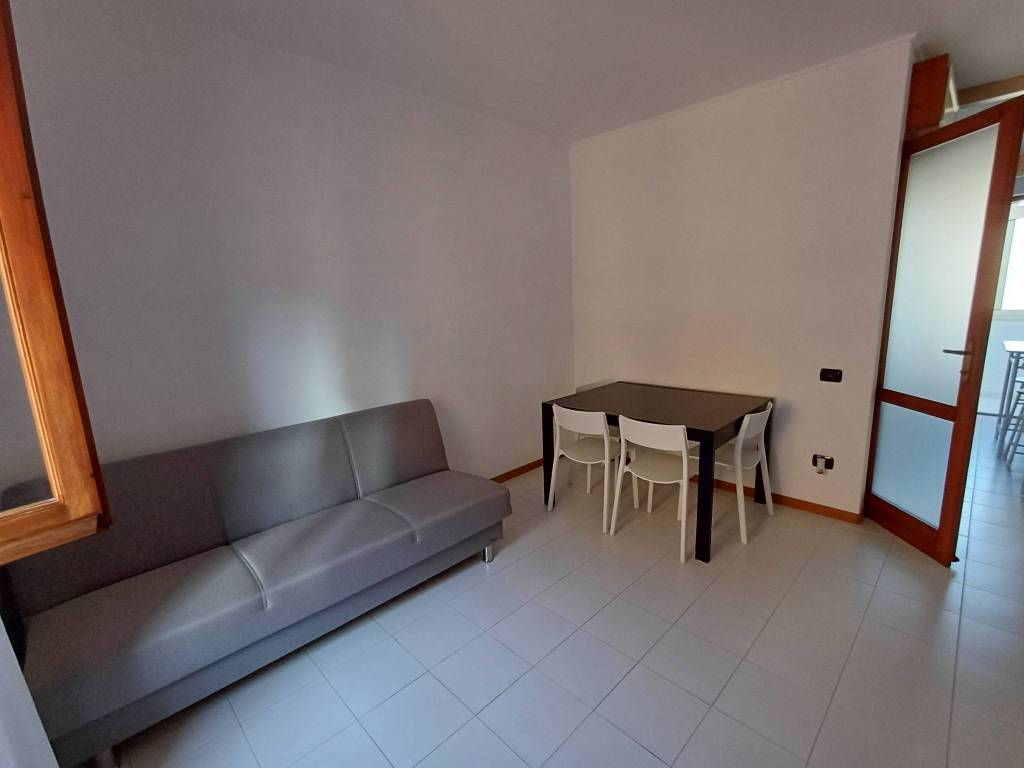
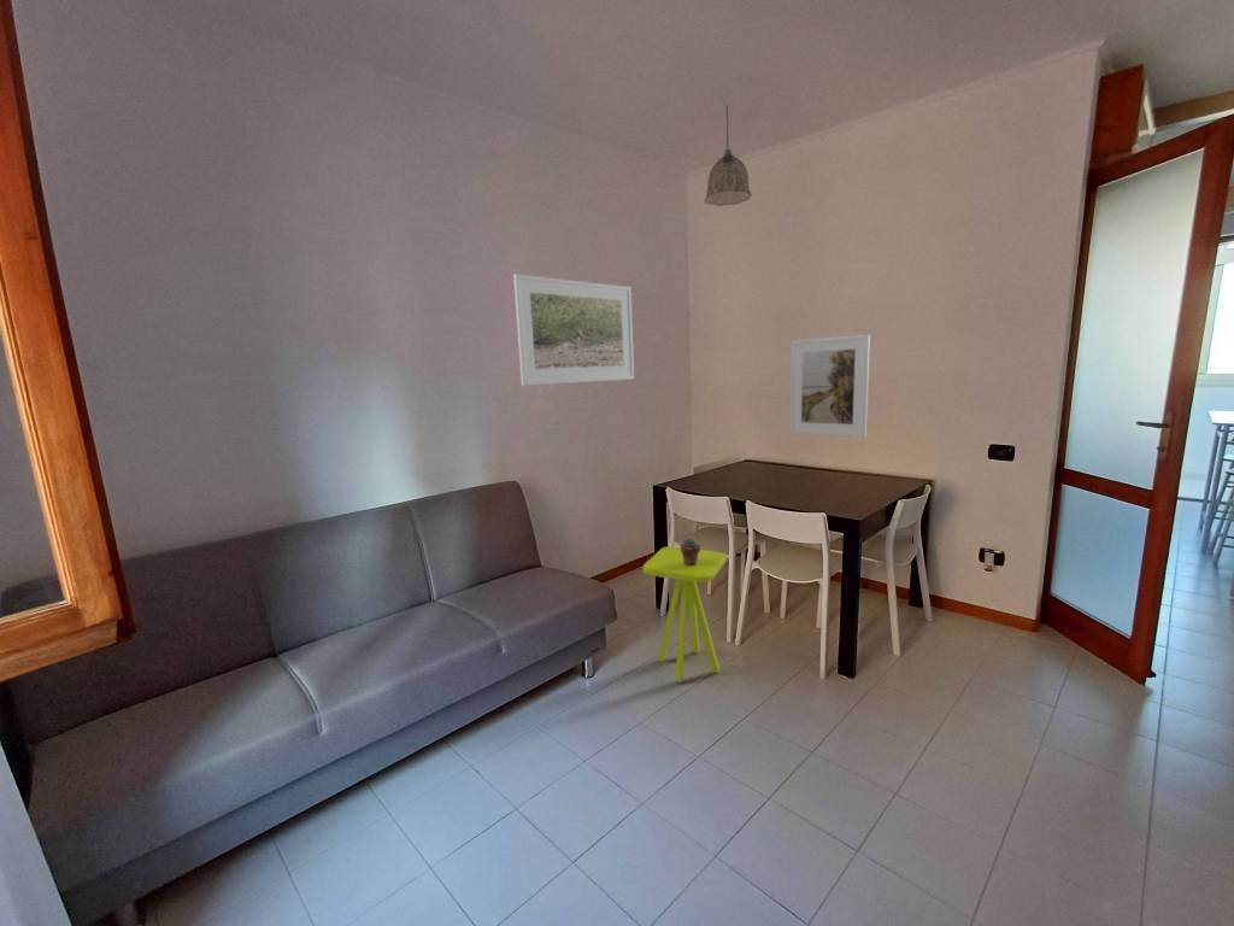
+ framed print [789,334,871,439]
+ side table [642,546,728,684]
+ pendant lamp [704,104,753,207]
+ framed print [512,272,635,387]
+ potted succulent [680,538,701,565]
